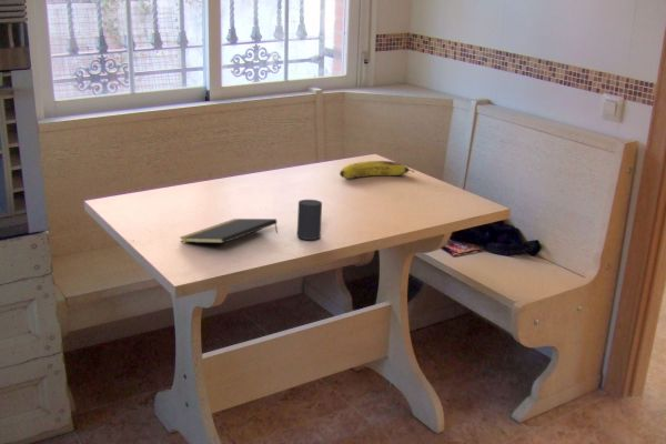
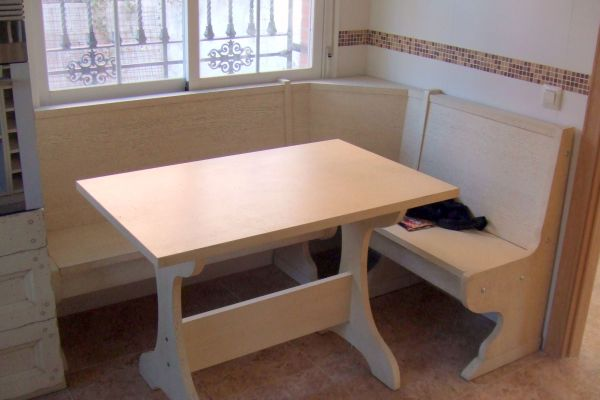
- cup [296,199,323,241]
- notepad [180,218,279,244]
- fruit [339,160,416,180]
